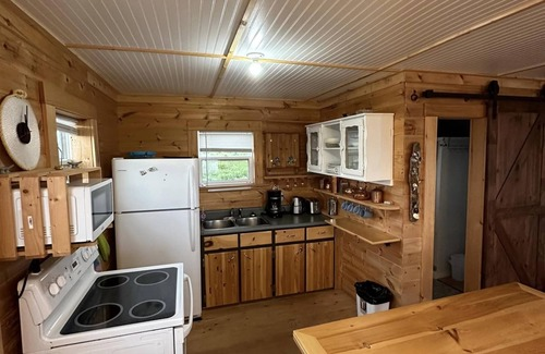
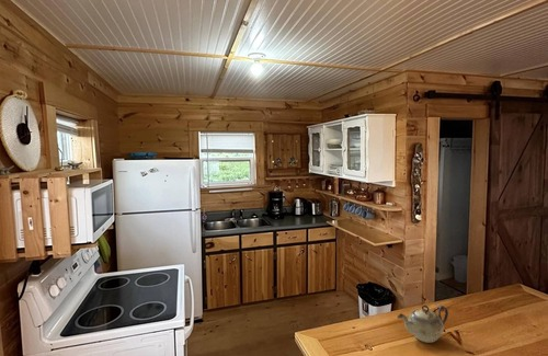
+ teapot [397,303,449,344]
